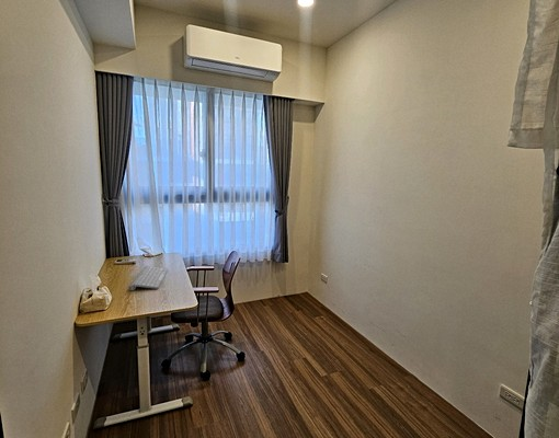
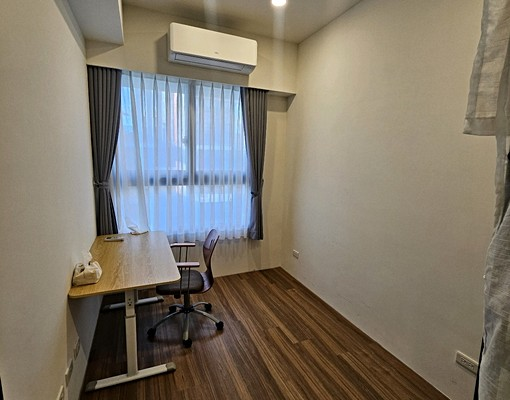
- computer keyboard [128,265,169,291]
